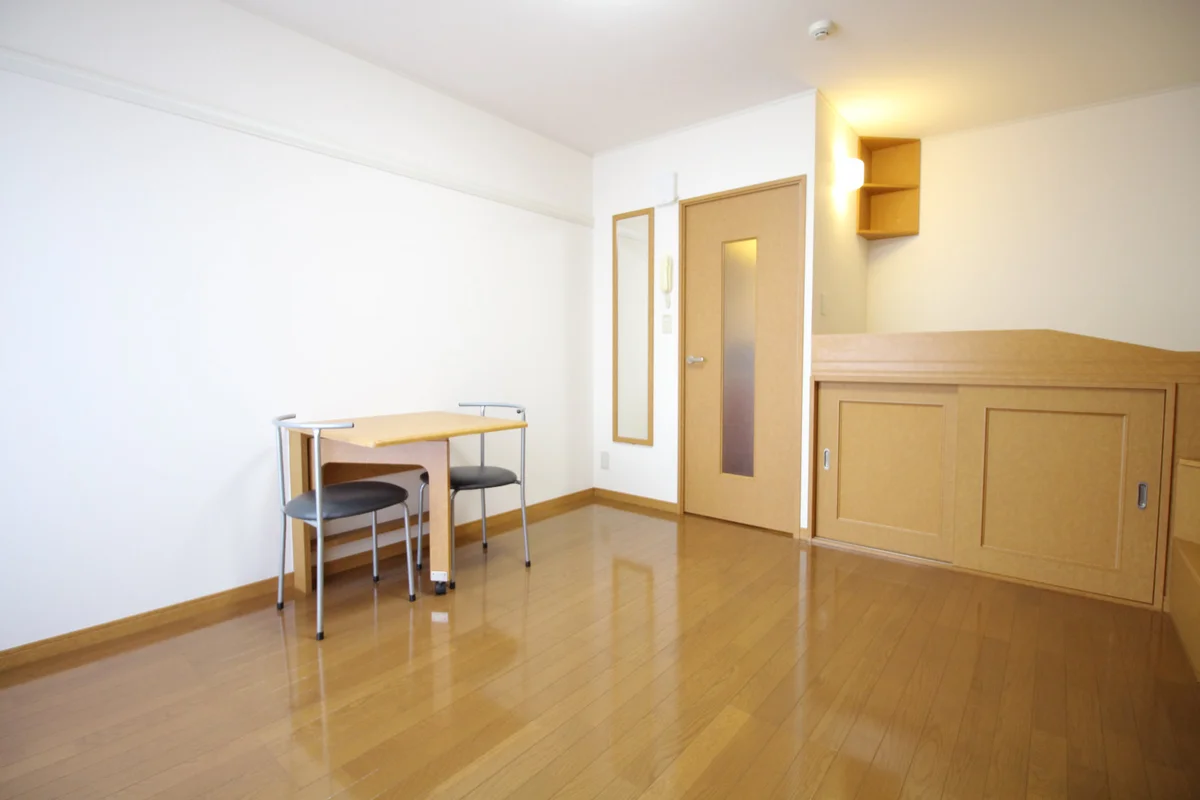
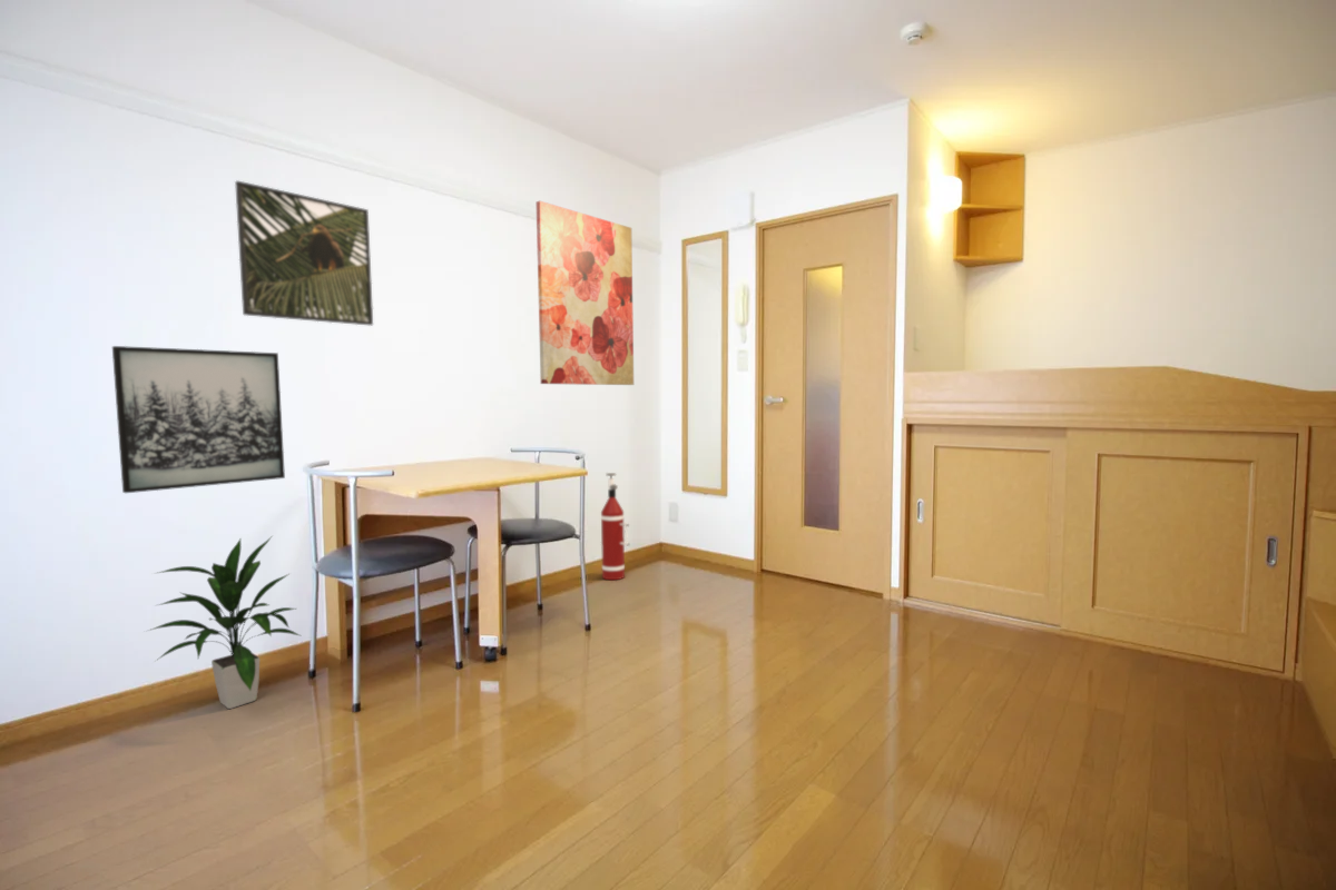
+ indoor plant [144,536,301,710]
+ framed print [234,179,374,327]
+ wall art [536,200,635,386]
+ wall art [111,345,286,494]
+ fire extinguisher [600,472,630,581]
